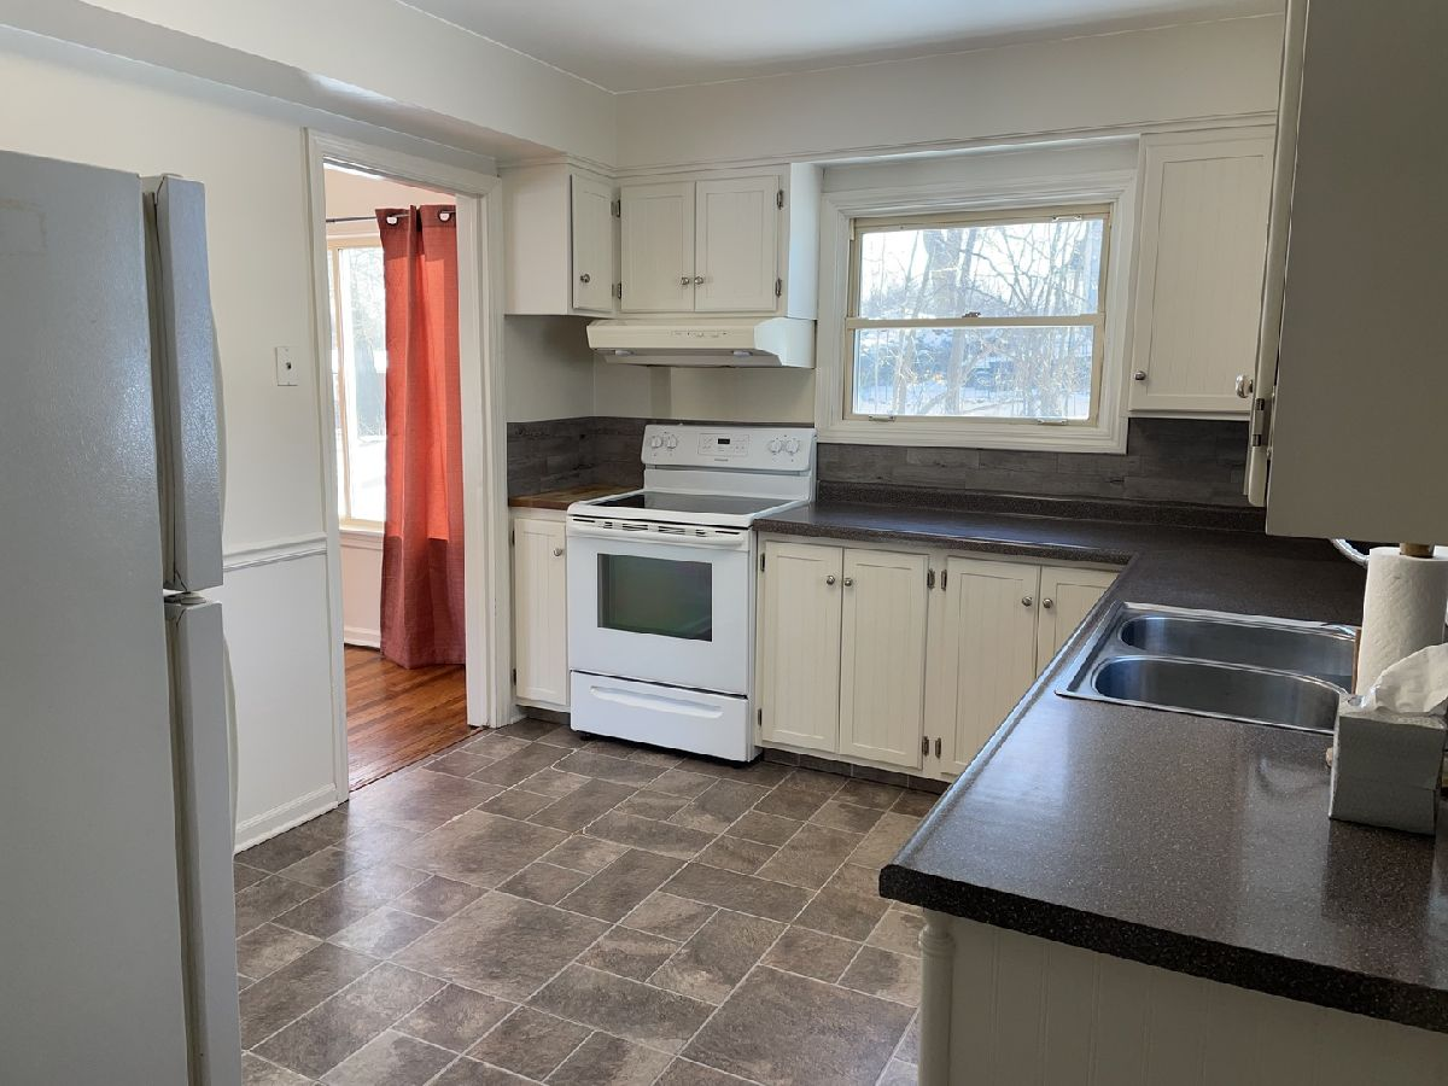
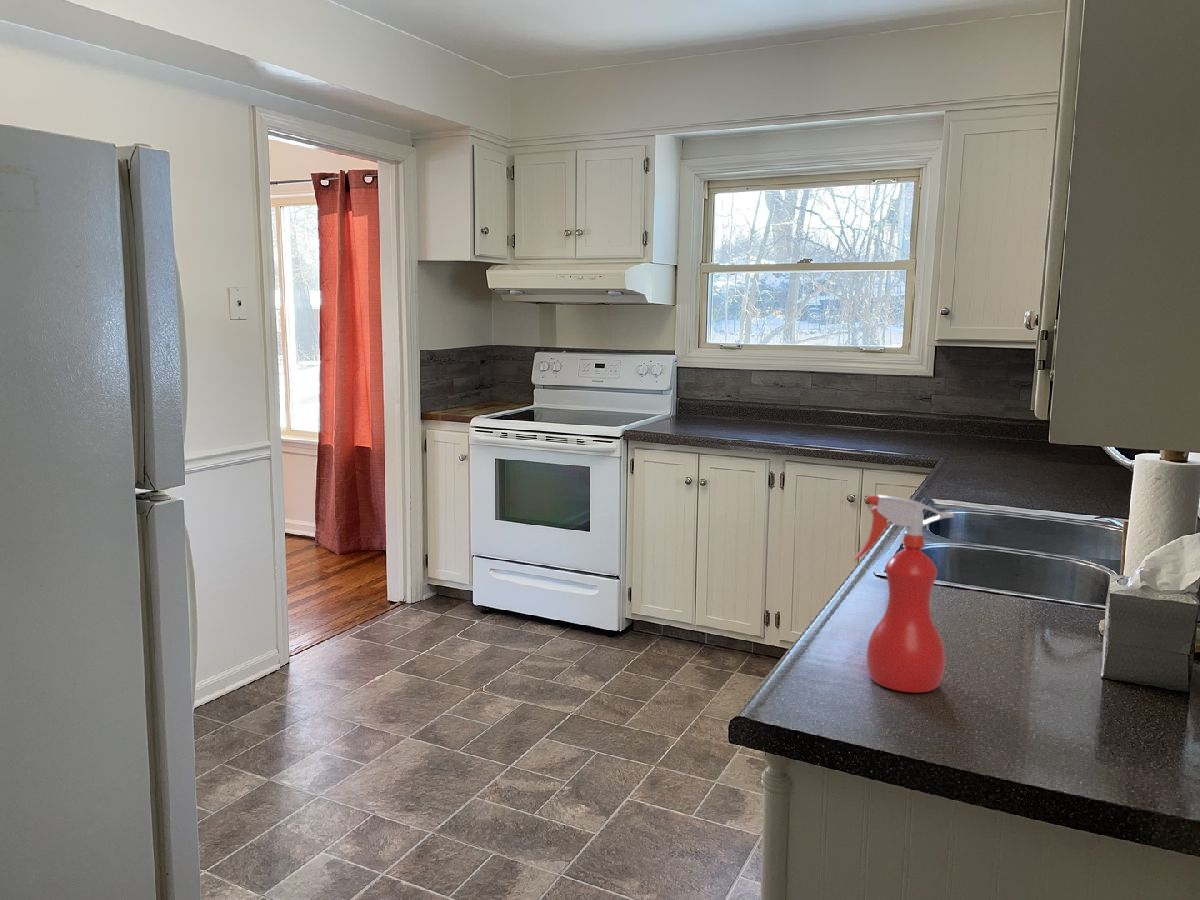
+ spray bottle [852,494,955,694]
